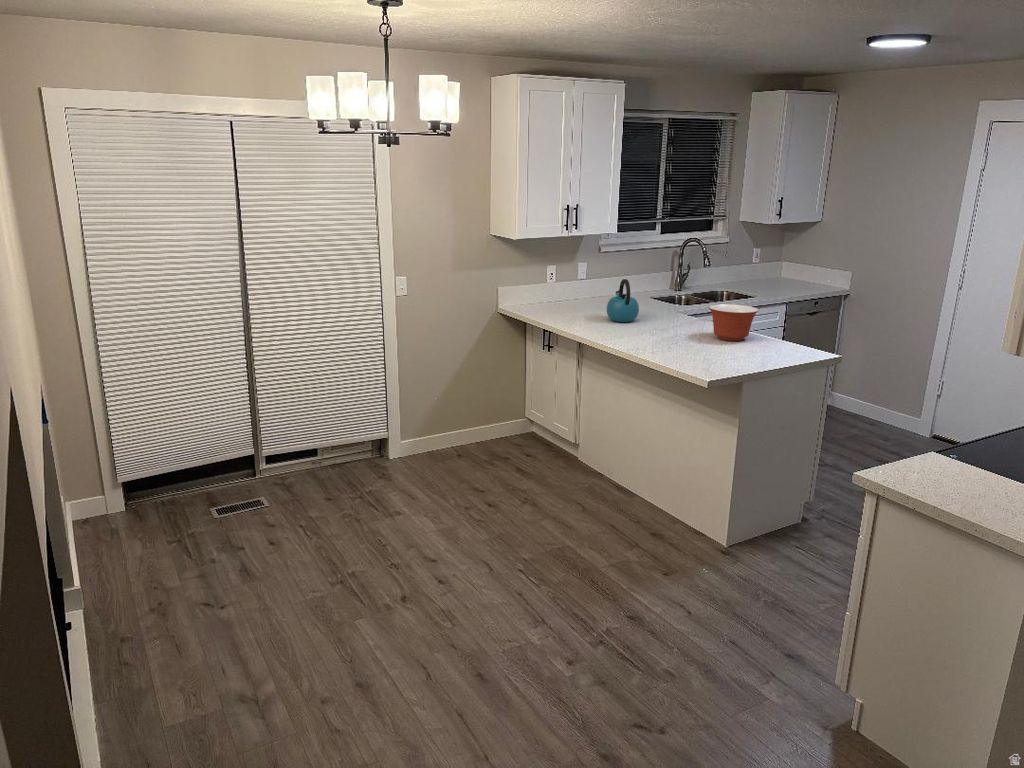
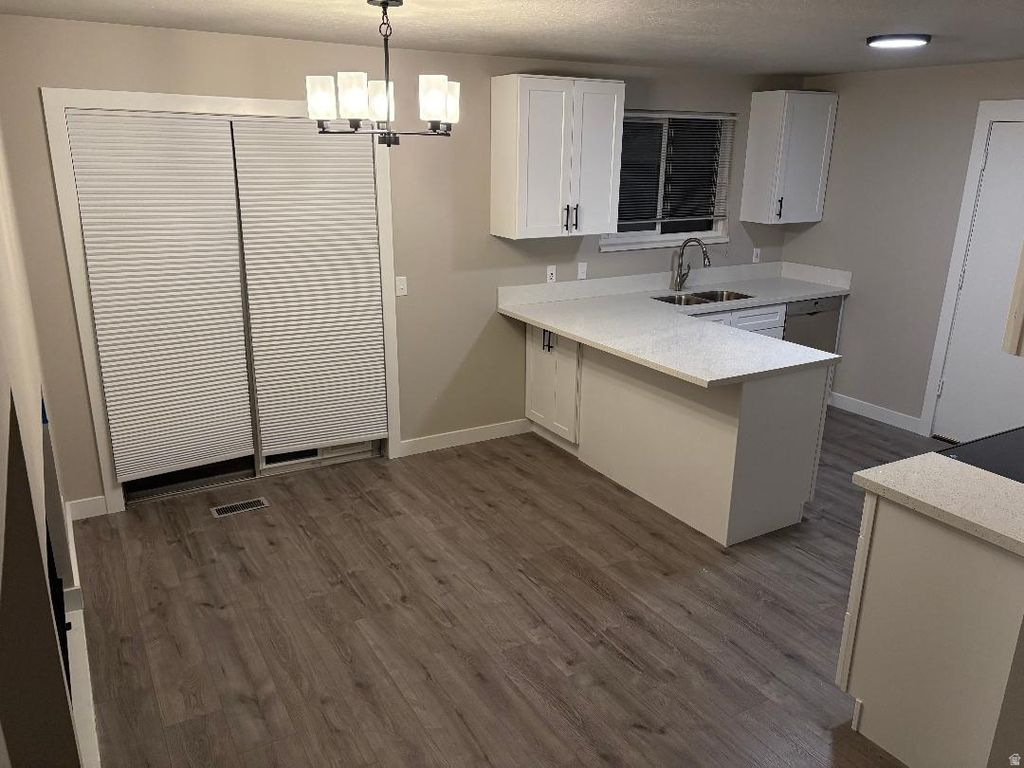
- mixing bowl [708,303,760,342]
- kettle [606,278,640,323]
